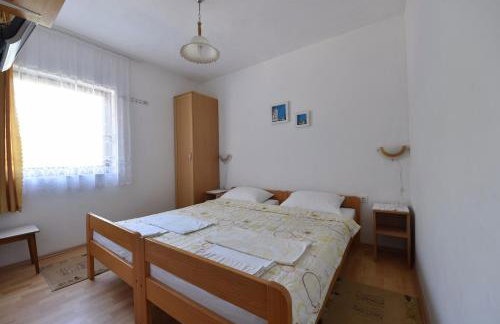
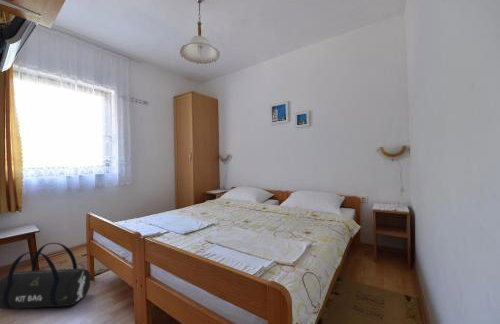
+ duffel bag [0,242,92,310]
